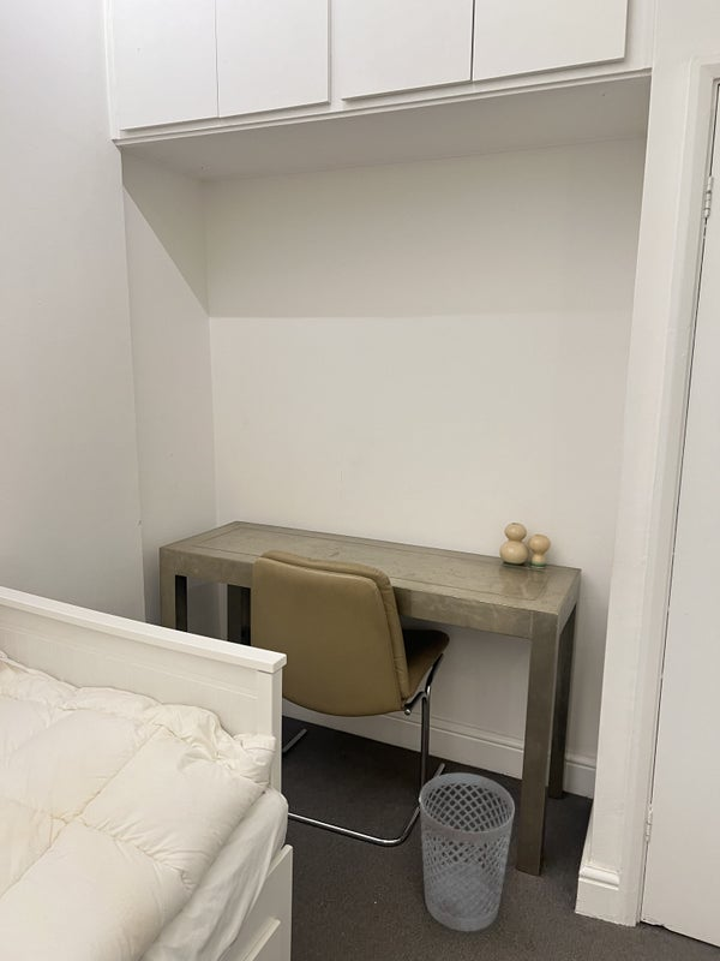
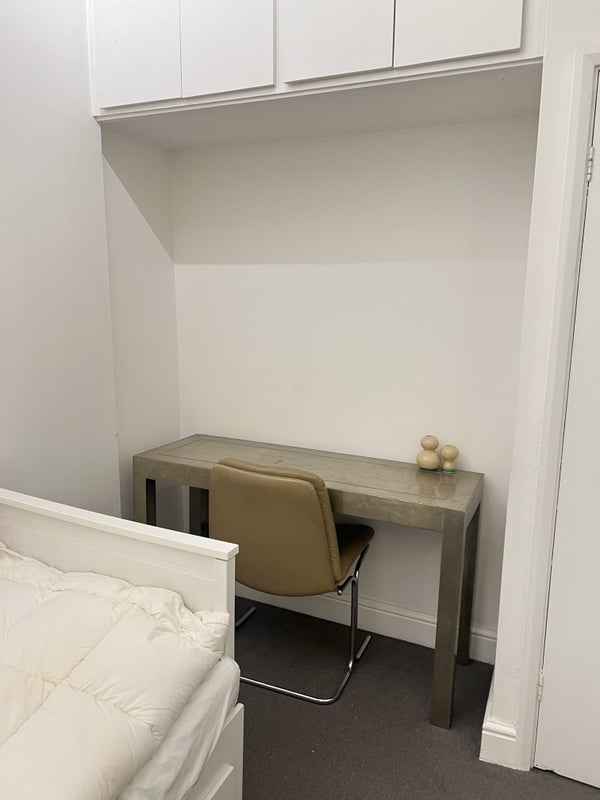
- wastebasket [419,771,516,932]
